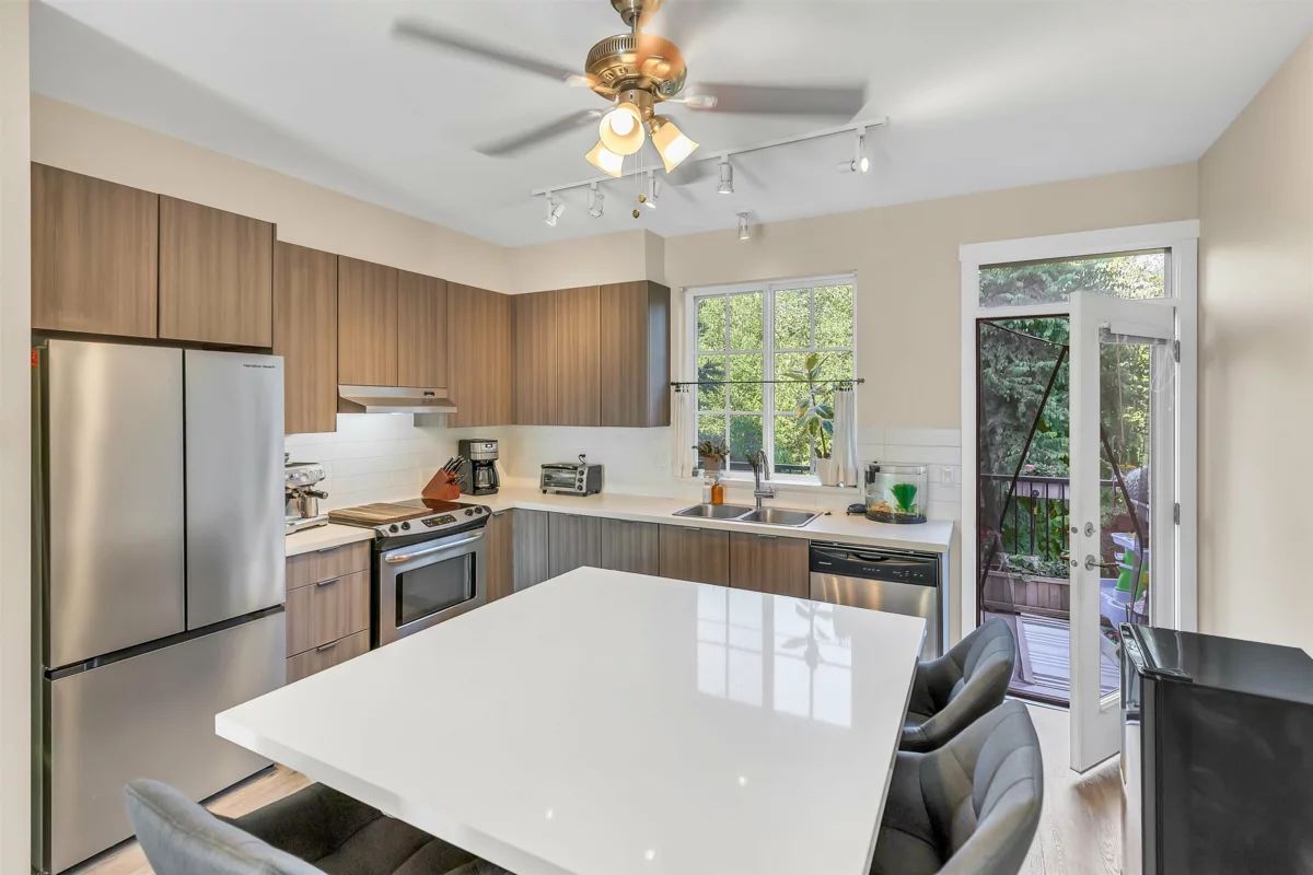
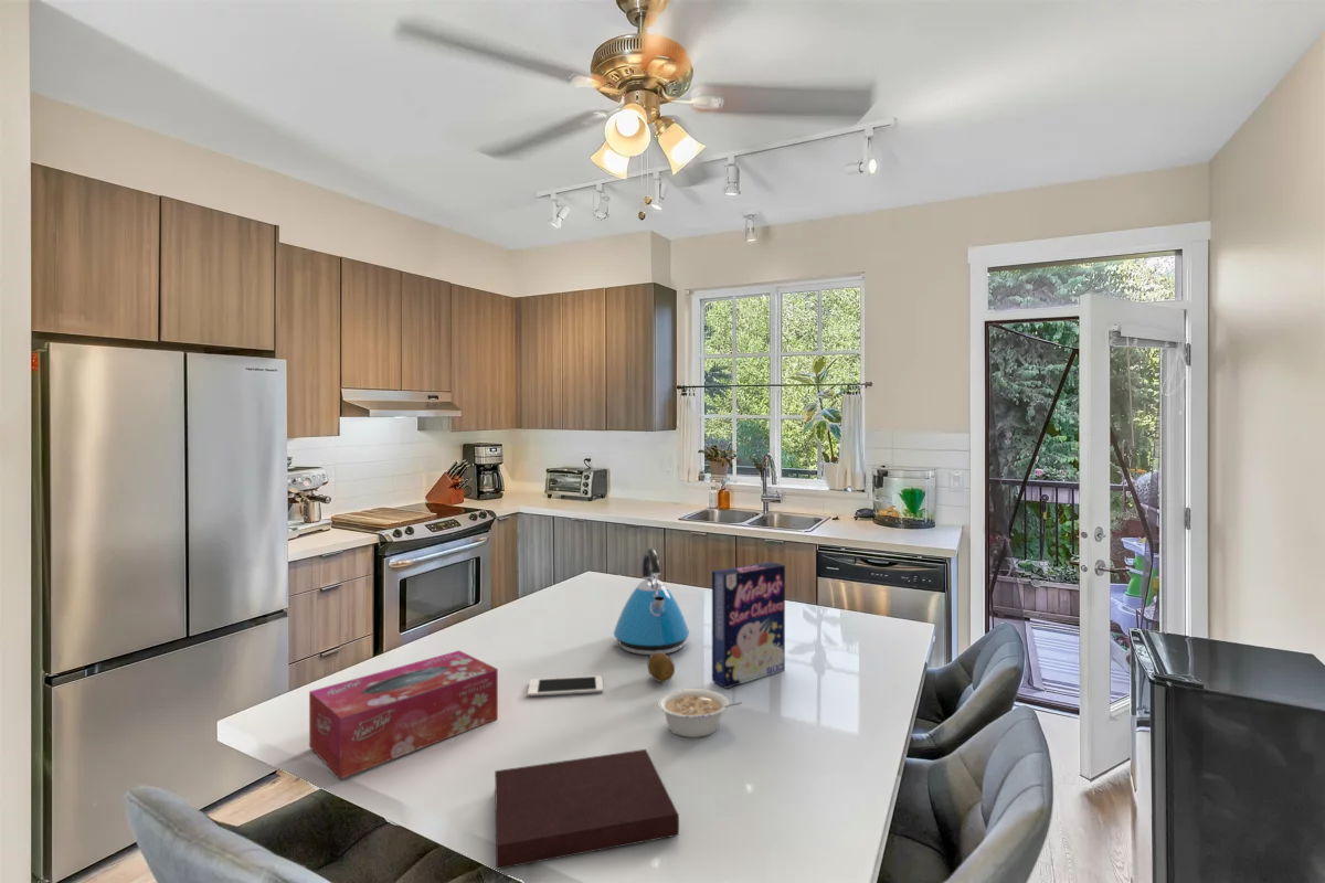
+ fruit [646,652,676,683]
+ notebook [494,748,680,871]
+ cell phone [527,674,604,698]
+ tissue box [308,649,499,780]
+ kettle [613,547,690,656]
+ cereal box [711,561,786,689]
+ legume [657,688,743,738]
